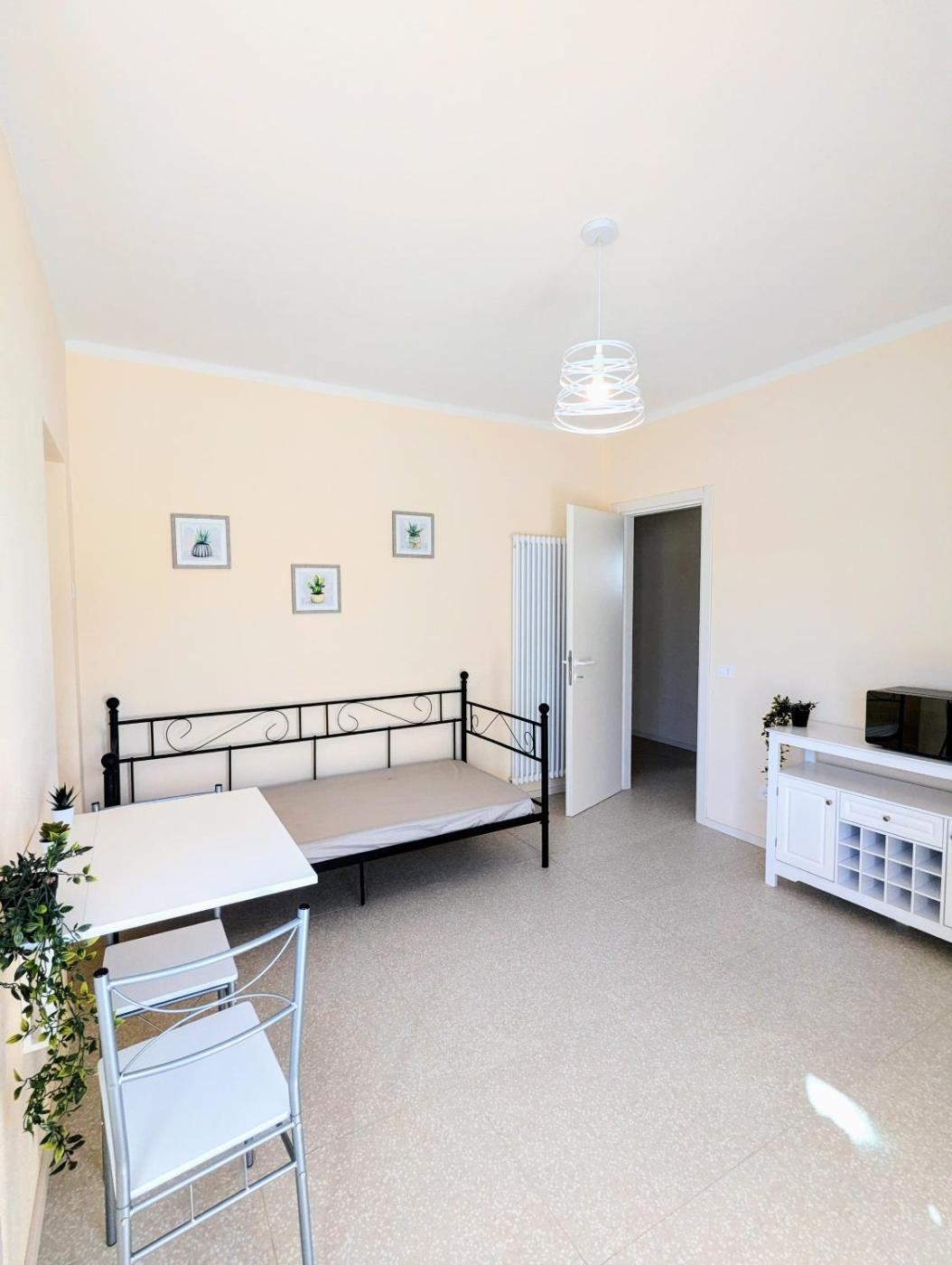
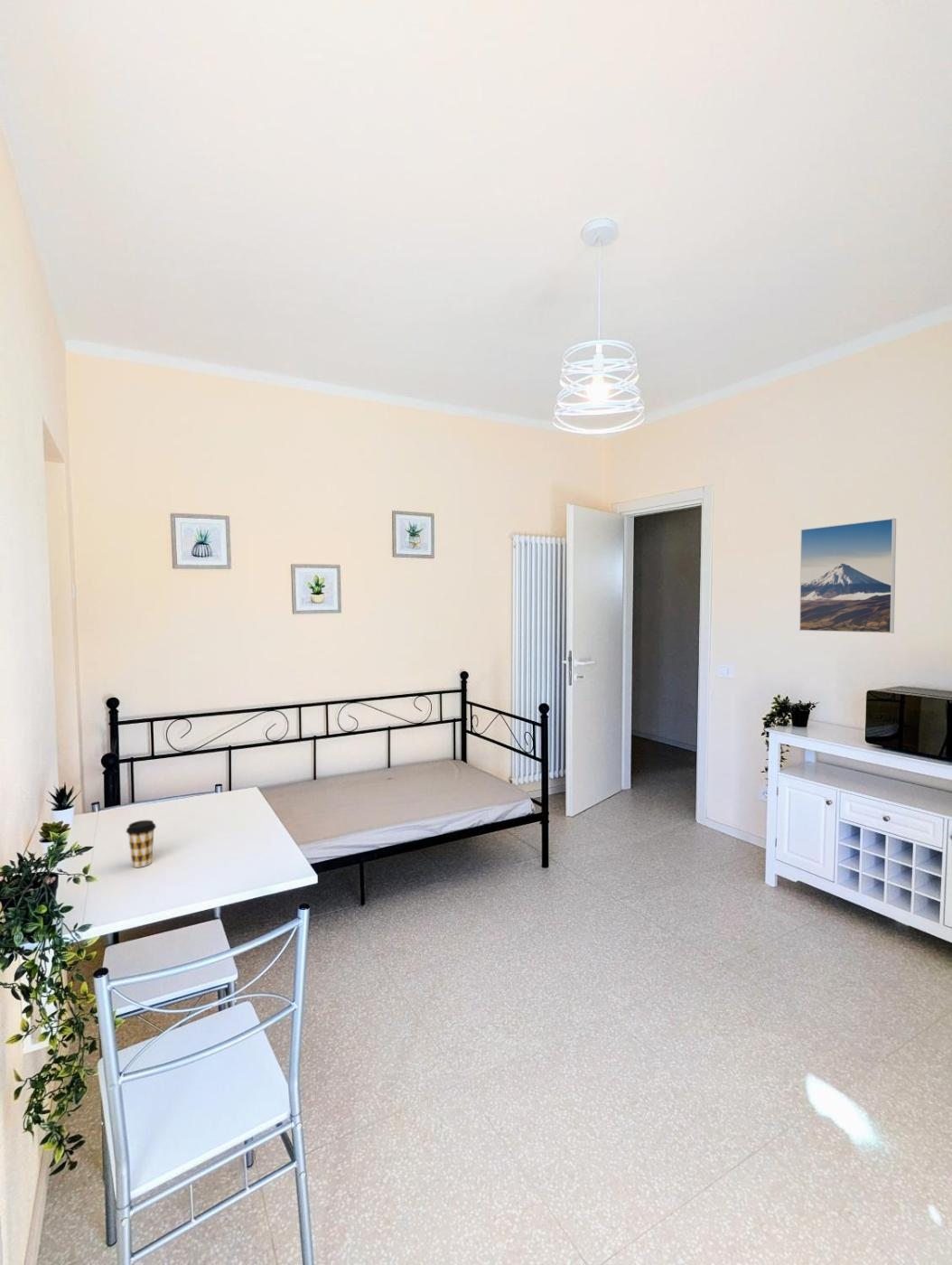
+ coffee cup [126,820,157,868]
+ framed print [798,518,897,634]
